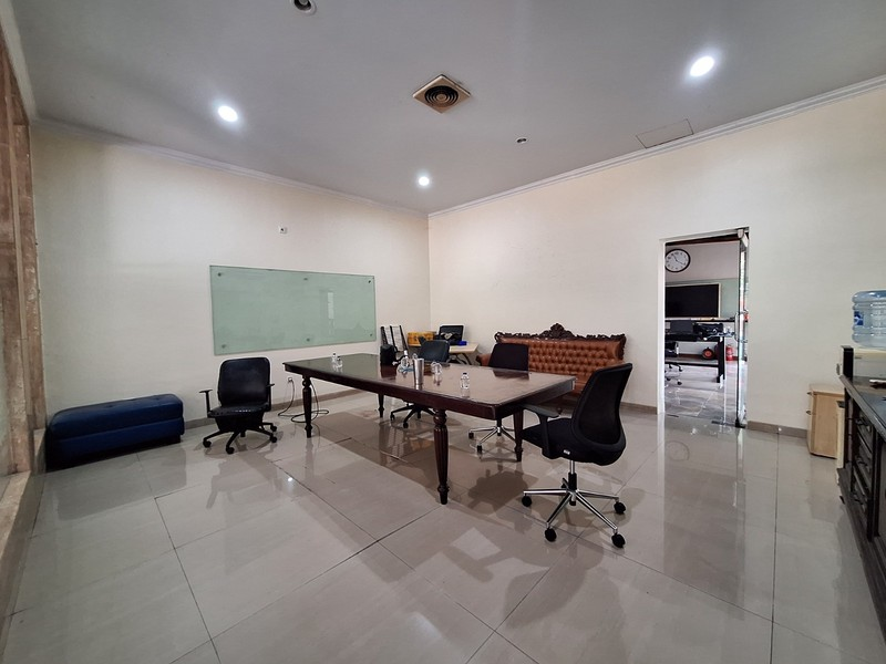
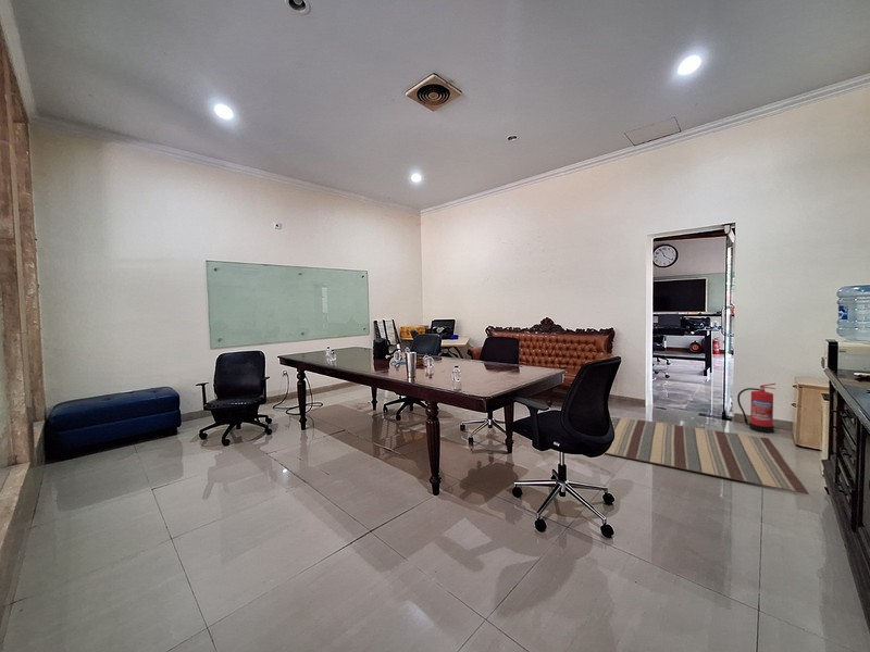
+ fire extinguisher [736,383,776,434]
+ rug [605,416,810,496]
